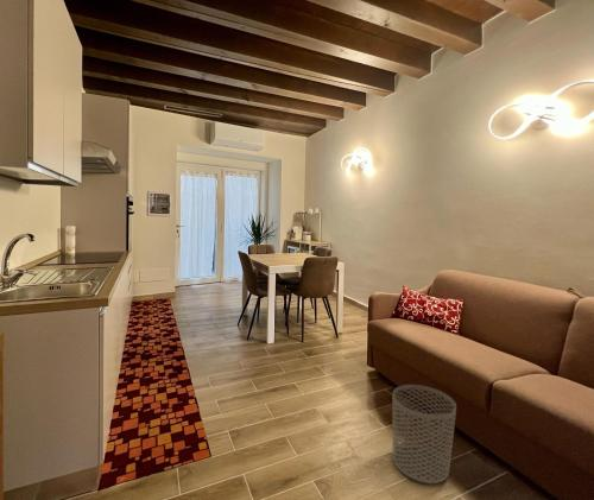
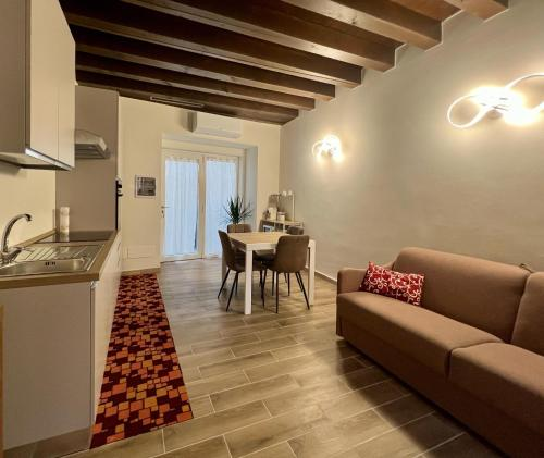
- waste bin [392,384,457,485]
